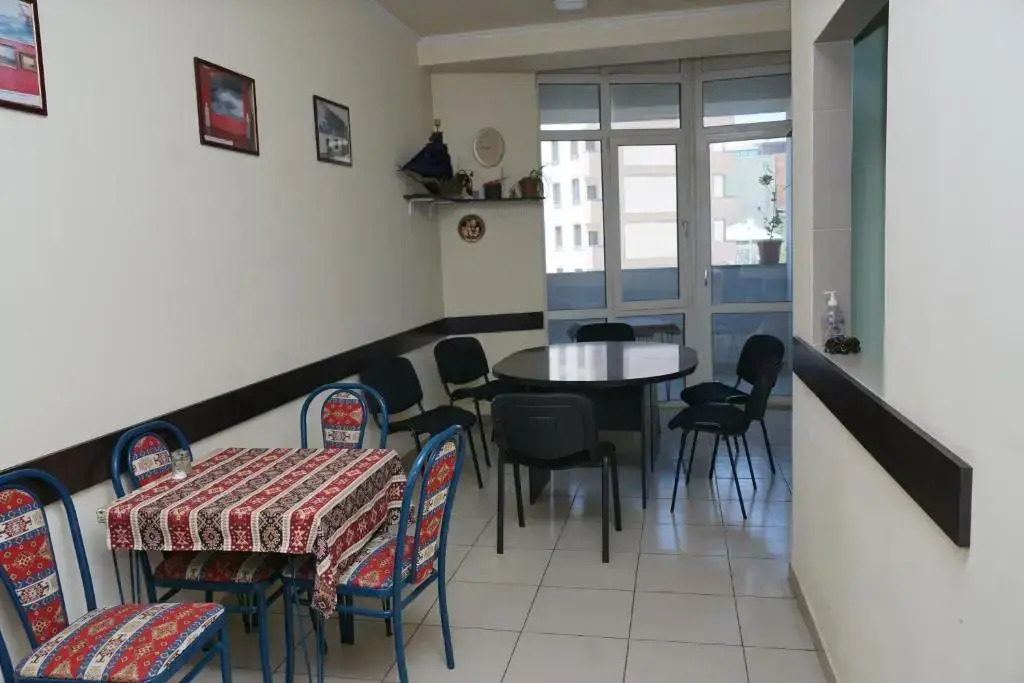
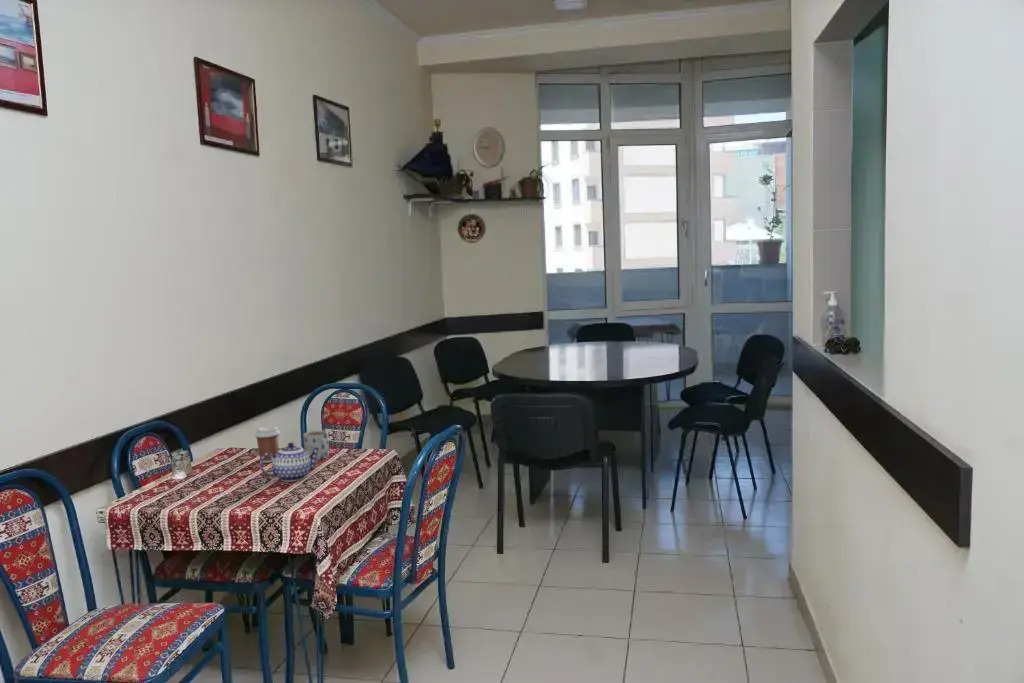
+ mug [303,430,330,461]
+ coffee cup [253,425,281,464]
+ teapot [259,441,320,482]
